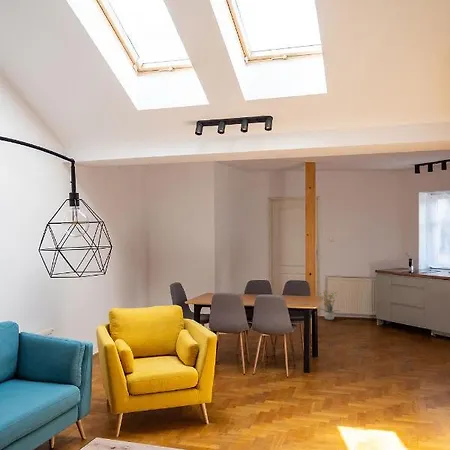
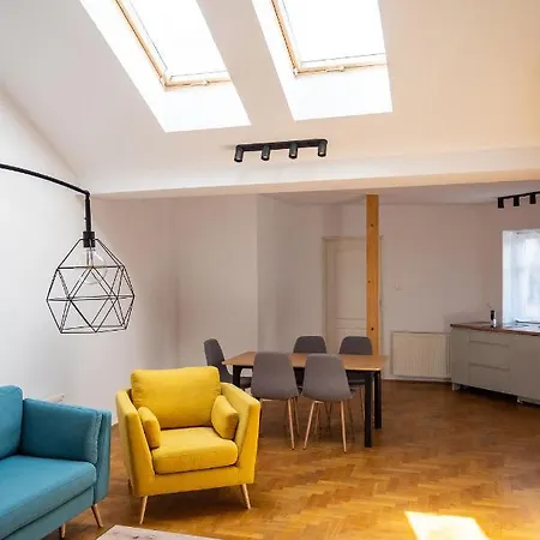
- potted plant [315,289,340,321]
